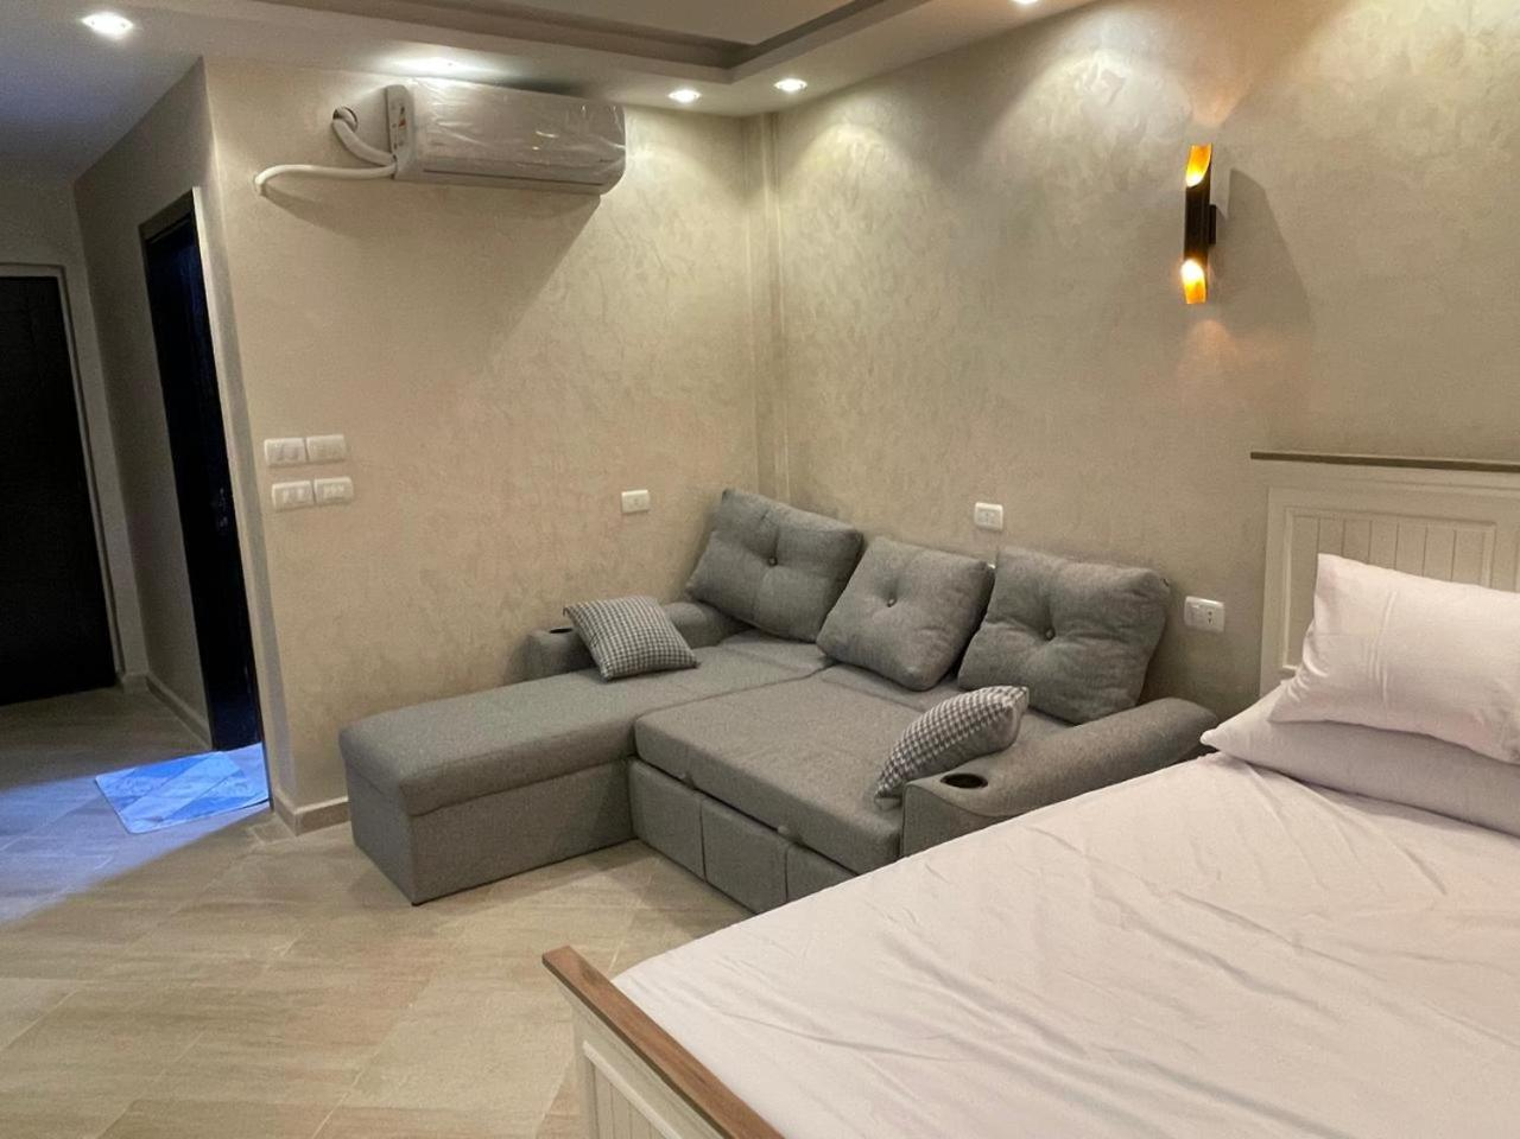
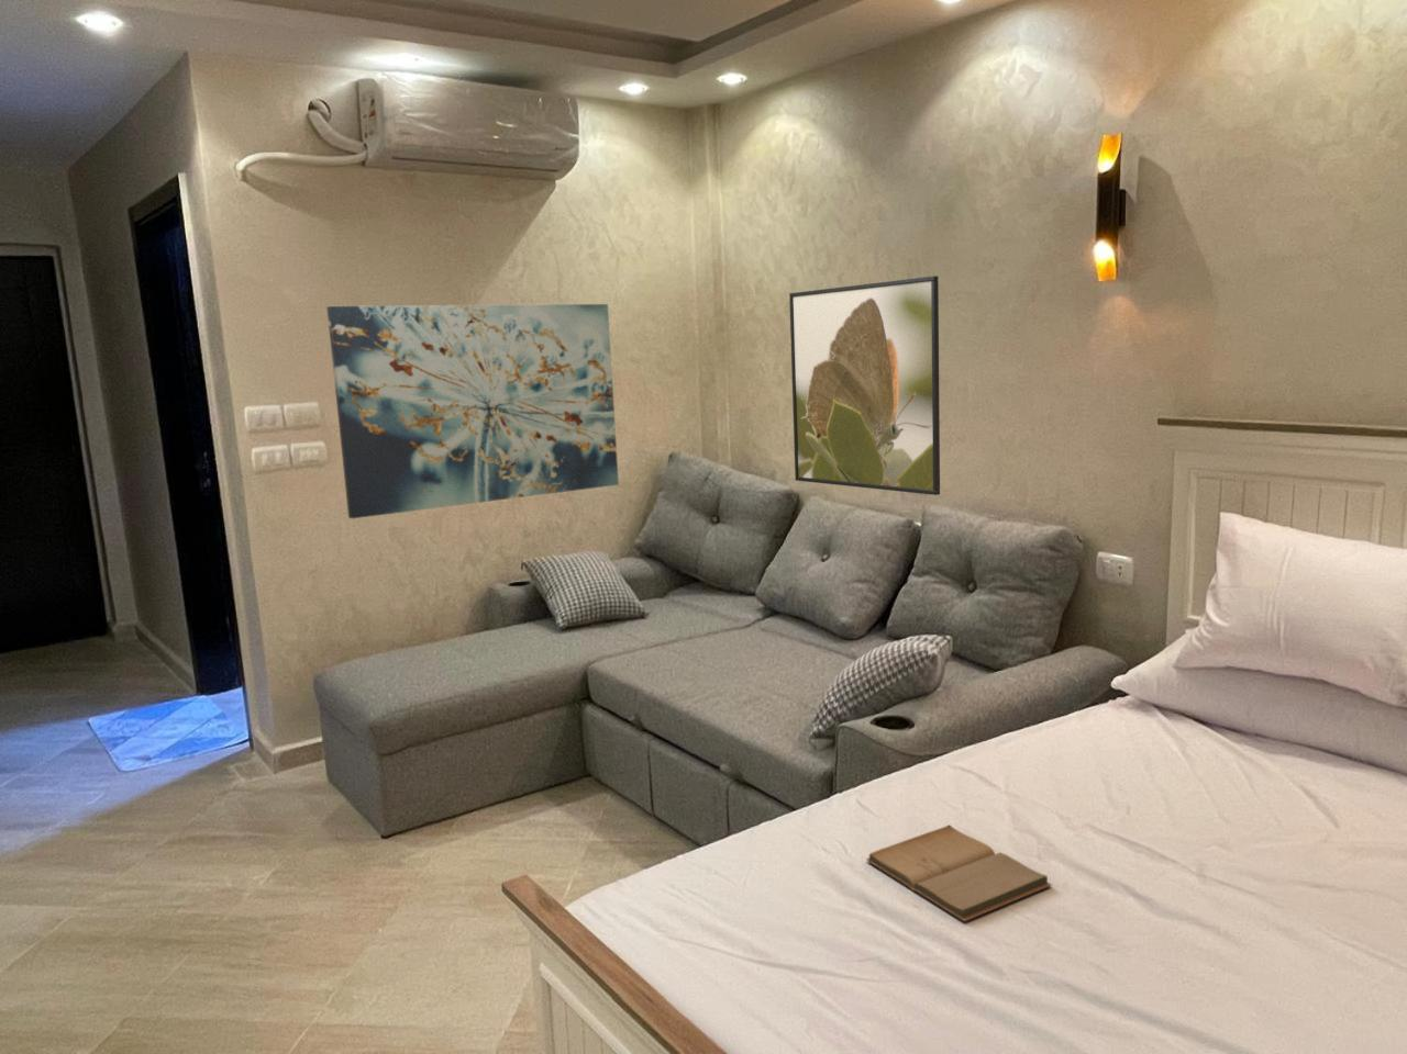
+ book [865,825,1054,922]
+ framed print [788,275,941,496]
+ wall art [326,303,620,519]
